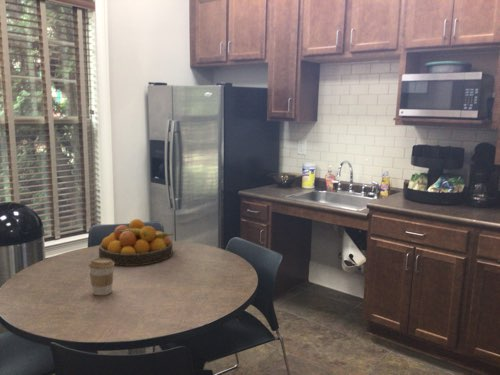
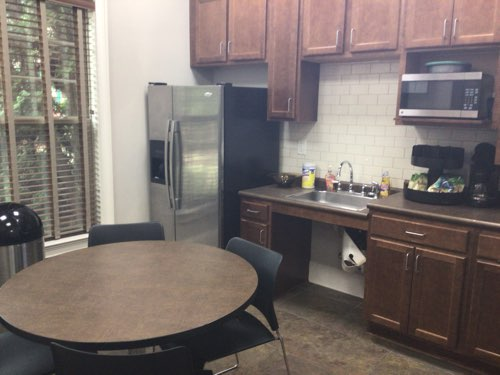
- fruit bowl [98,218,174,267]
- coffee cup [88,257,116,296]
